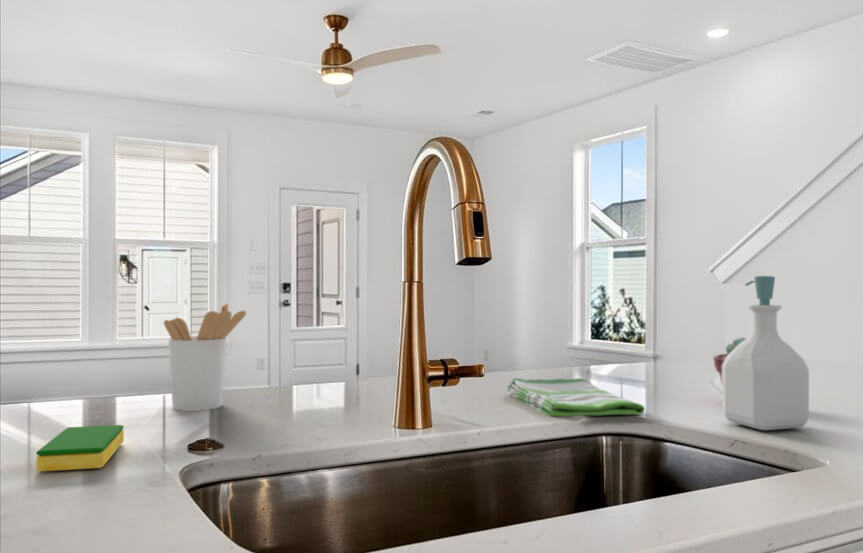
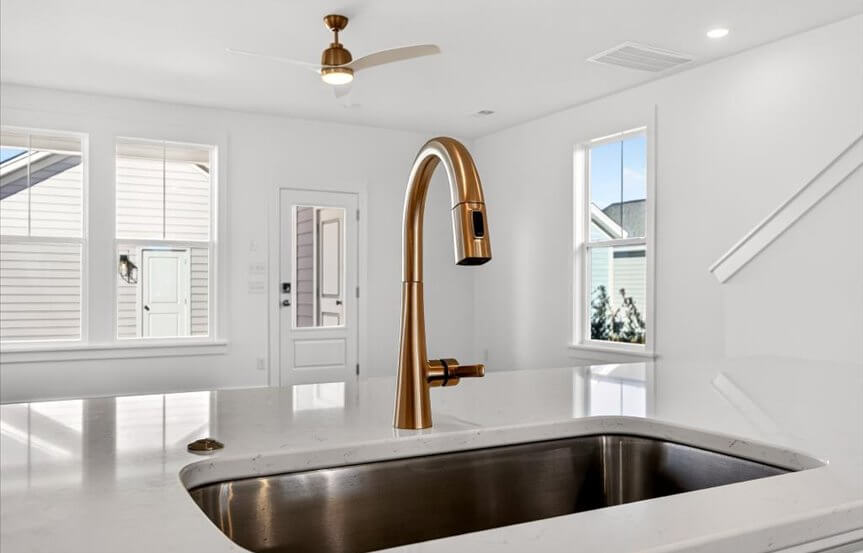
- soap bottle [721,275,810,431]
- utensil holder [163,302,247,412]
- potted succulent [712,336,747,385]
- dish towel [506,377,646,417]
- dish sponge [35,424,125,473]
